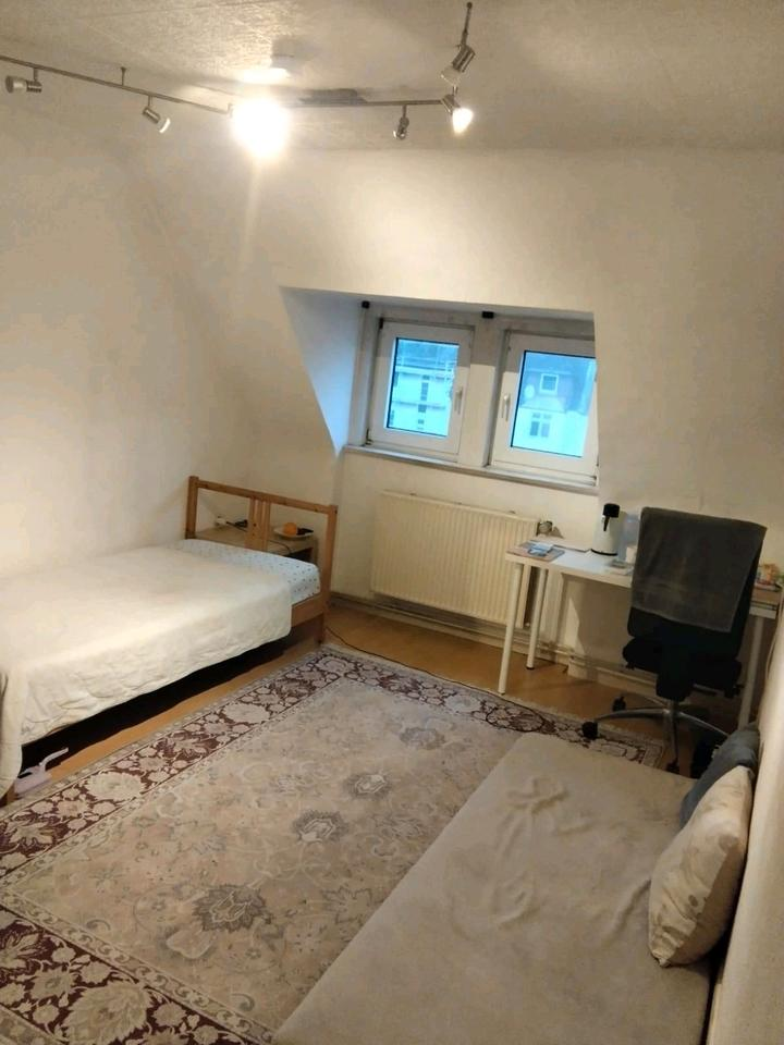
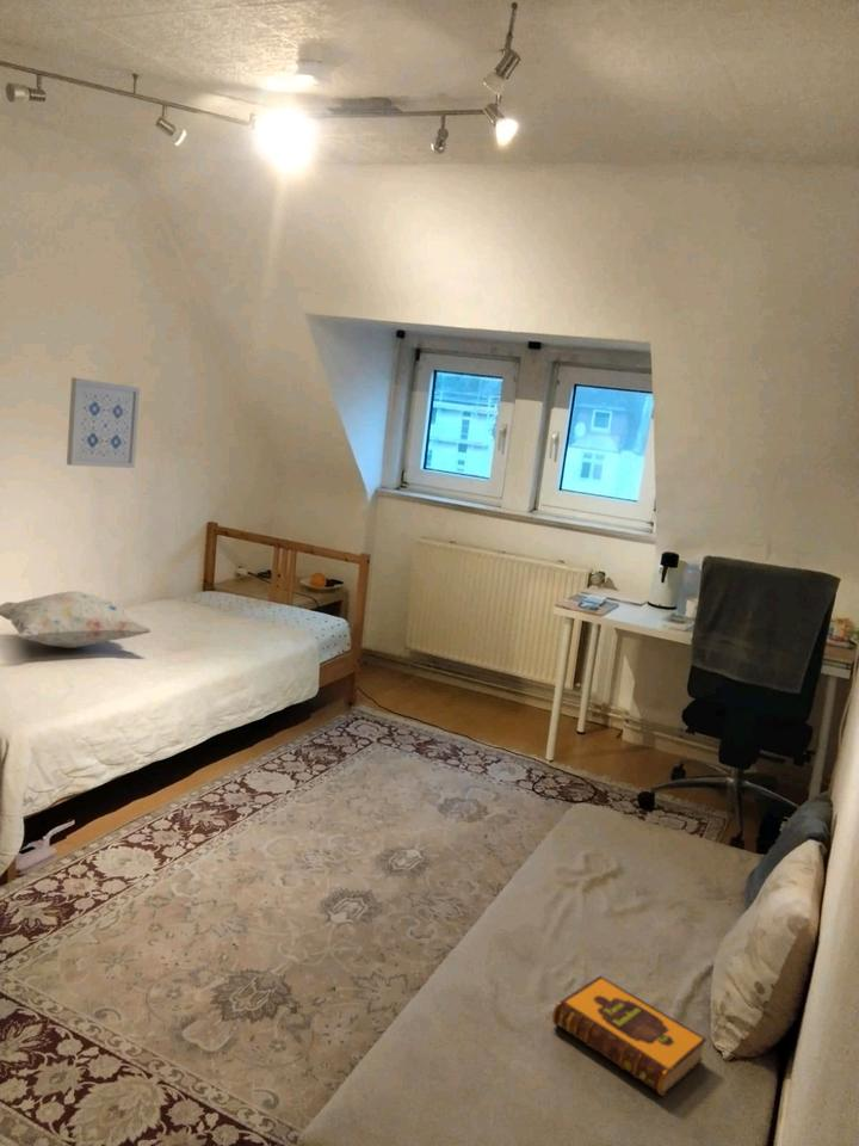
+ wall art [66,376,141,469]
+ hardback book [551,975,707,1097]
+ decorative pillow [0,590,153,649]
